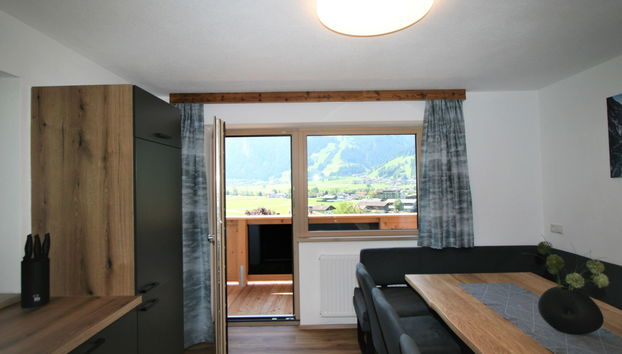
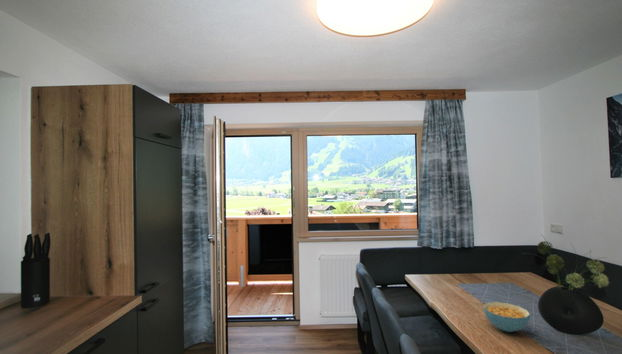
+ cereal bowl [482,301,531,333]
